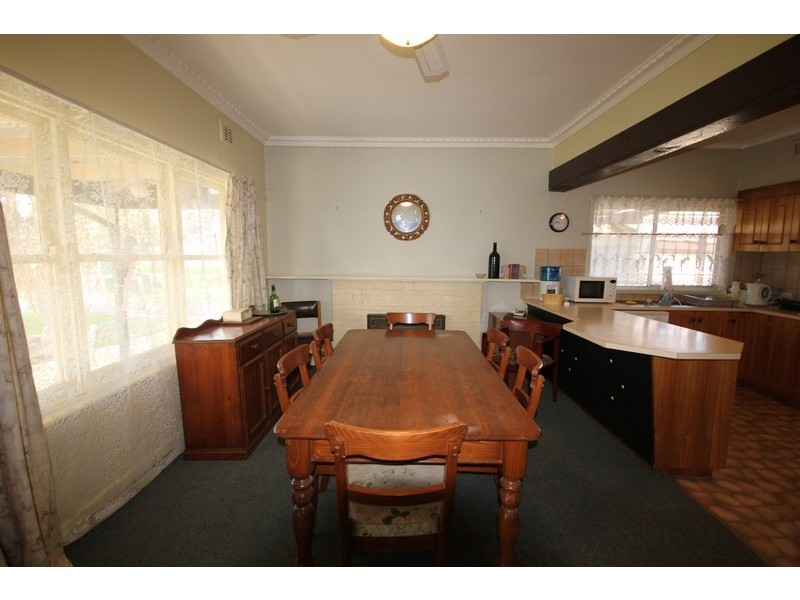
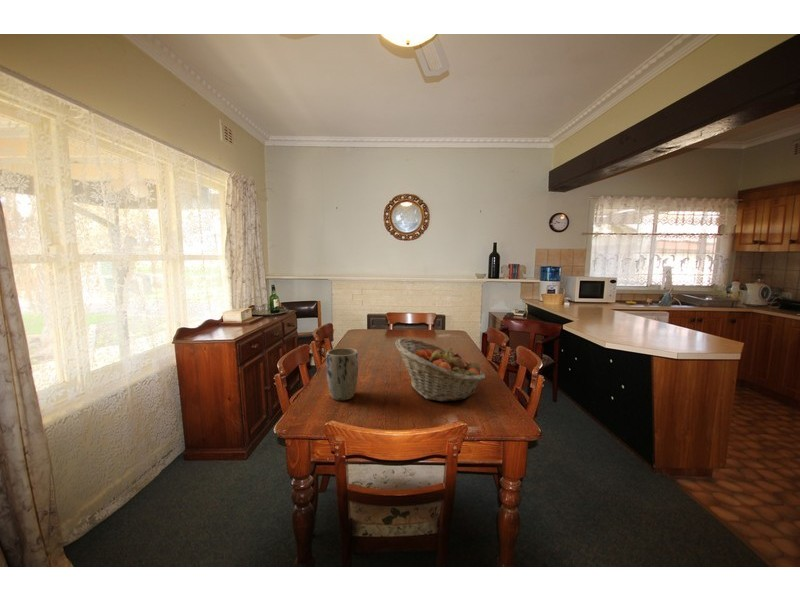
+ fruit basket [394,337,486,403]
+ plant pot [325,347,359,401]
